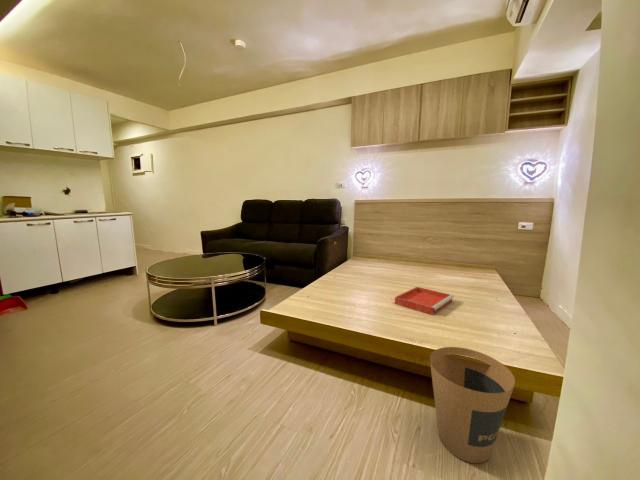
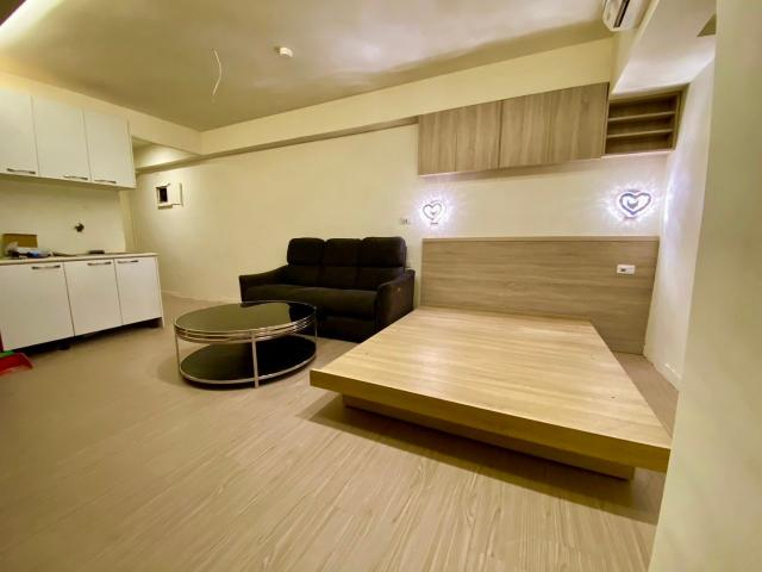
- trash can [429,346,516,464]
- tray [394,286,455,316]
